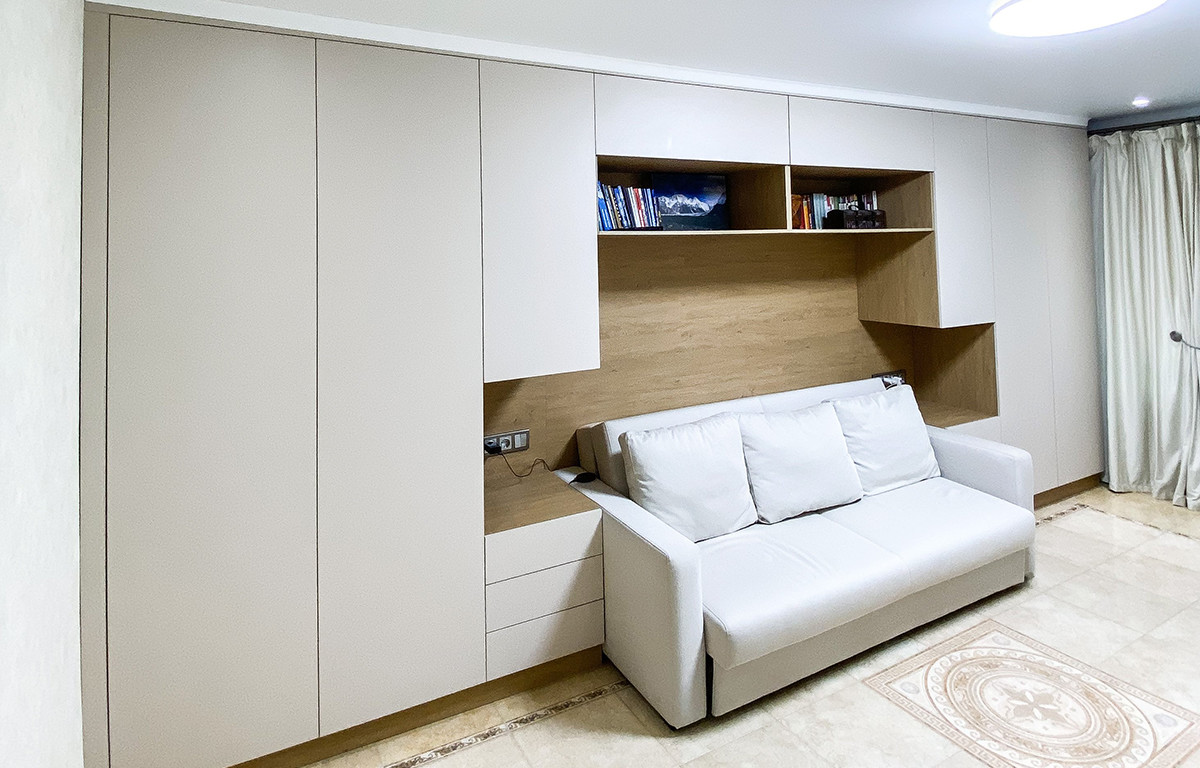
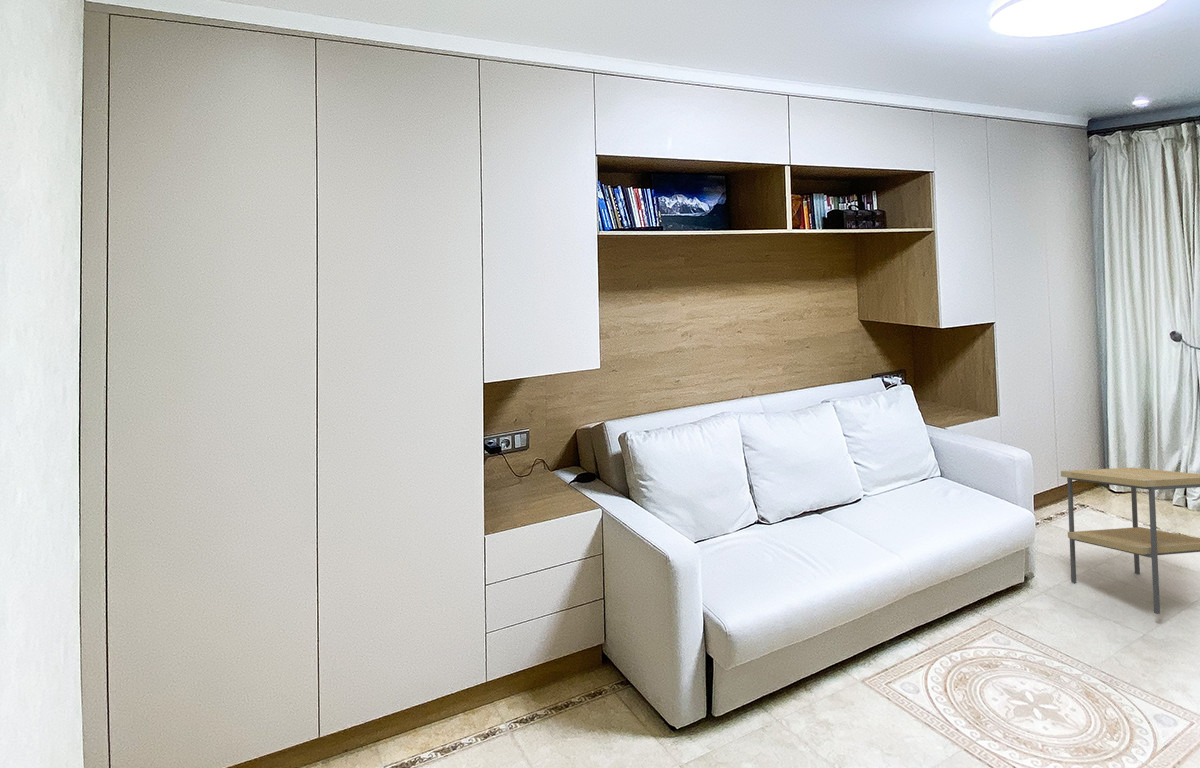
+ side table [1060,467,1200,615]
